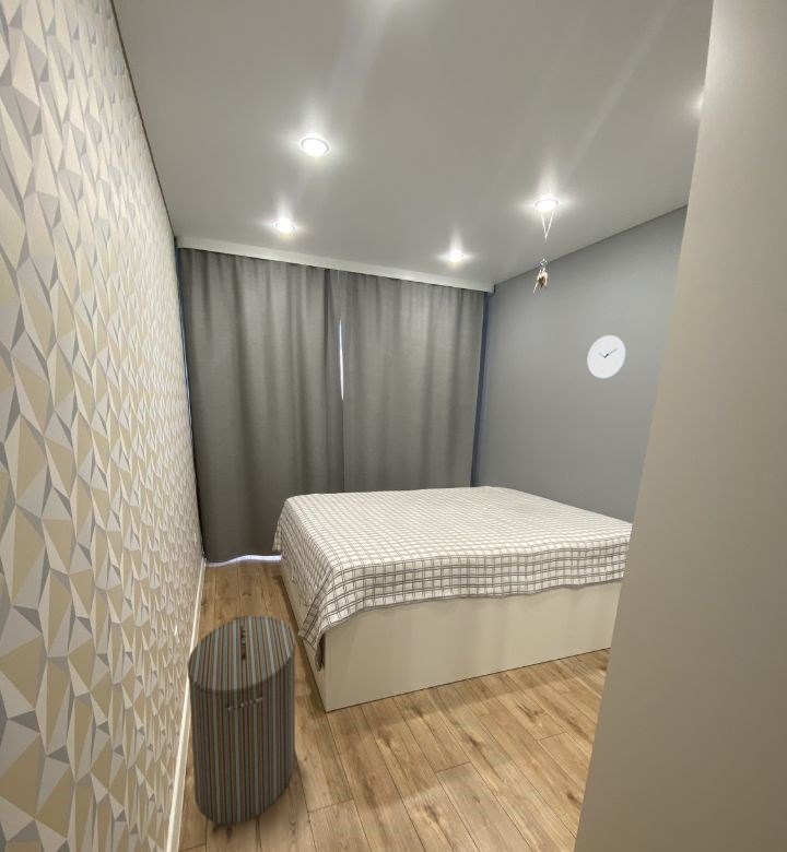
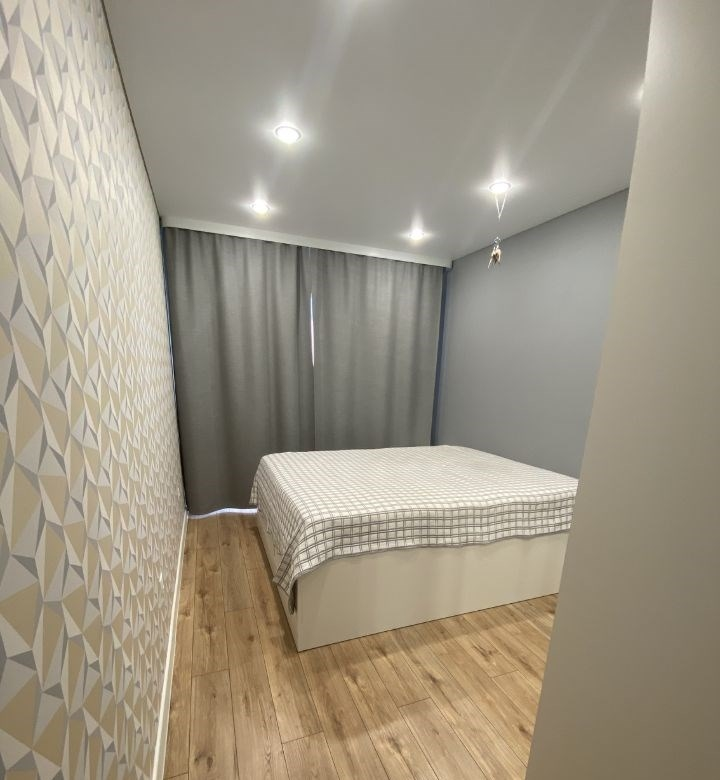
- wall clock [587,334,627,380]
- laundry hamper [186,614,296,825]
